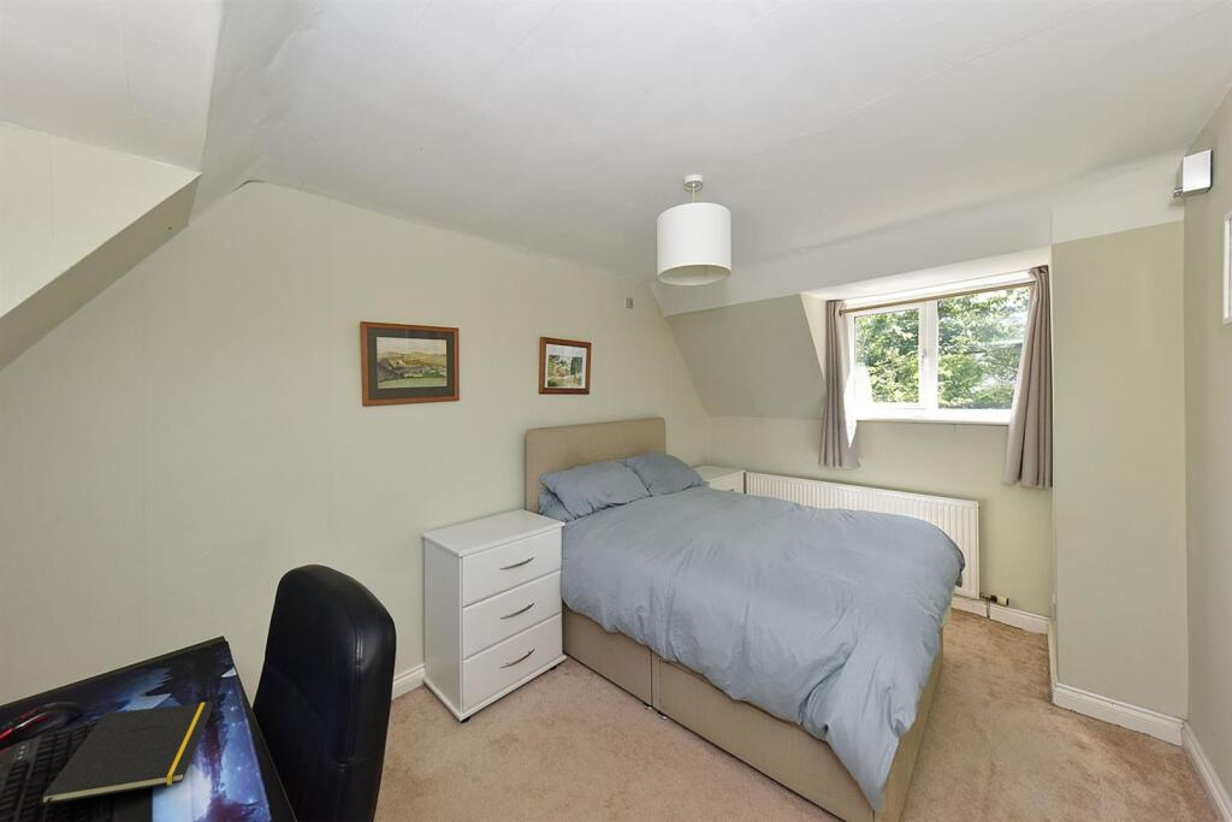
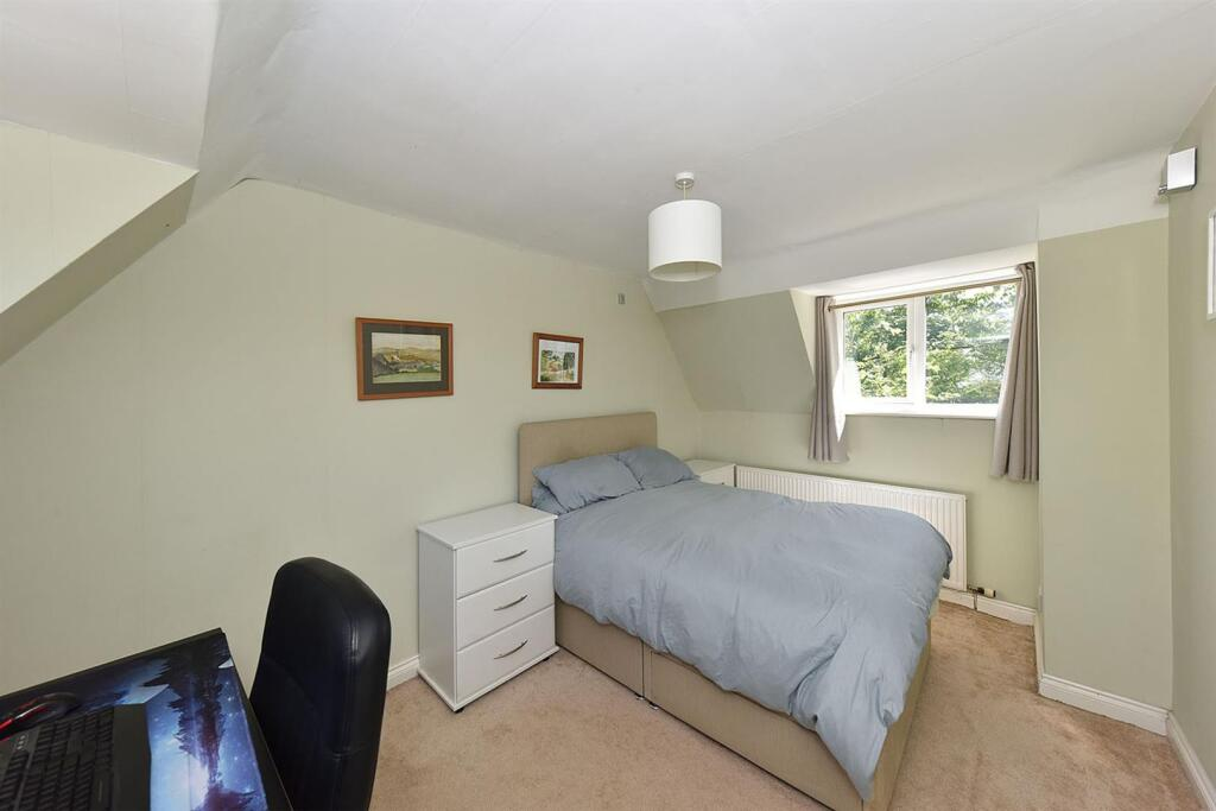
- notepad [38,700,215,822]
